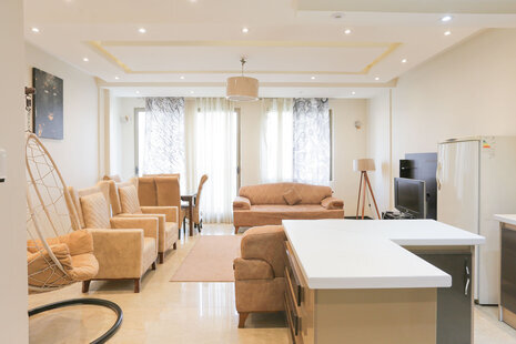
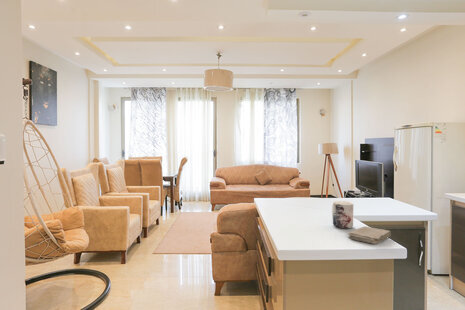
+ mug [331,200,354,230]
+ washcloth [347,225,392,245]
